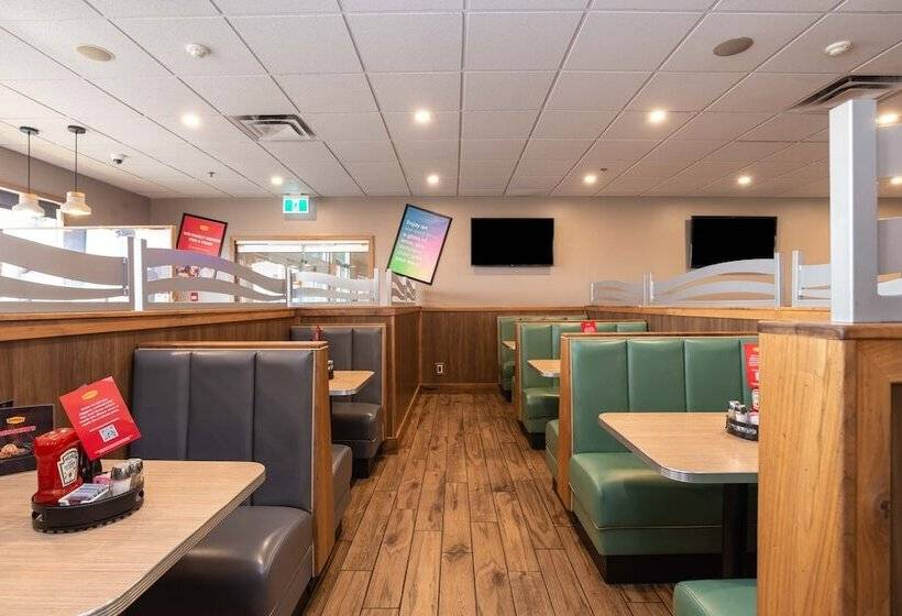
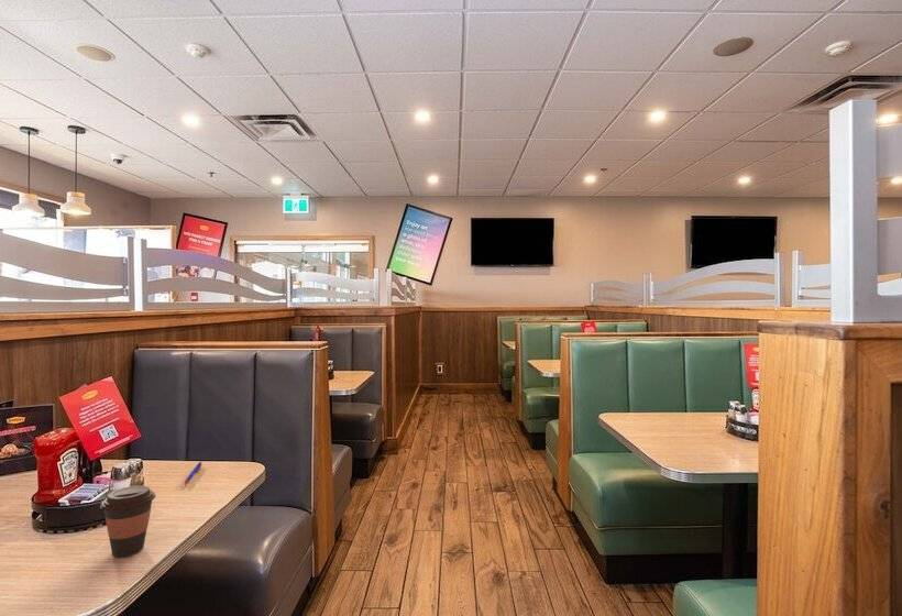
+ pen [183,461,202,485]
+ coffee cup [99,485,156,558]
